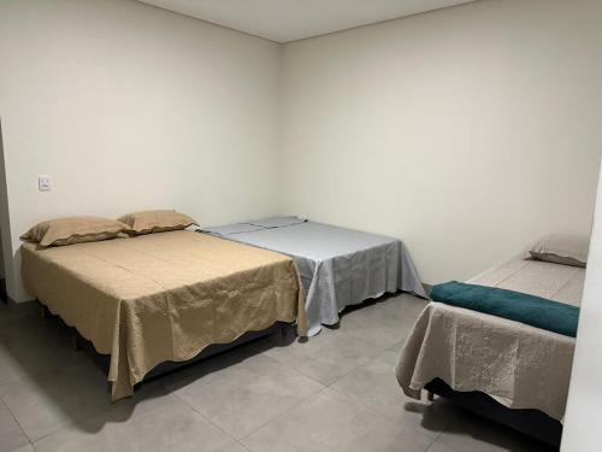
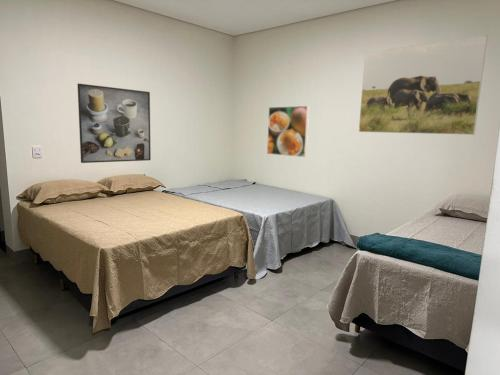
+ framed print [76,83,152,164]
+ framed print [266,105,310,158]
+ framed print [358,34,488,136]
